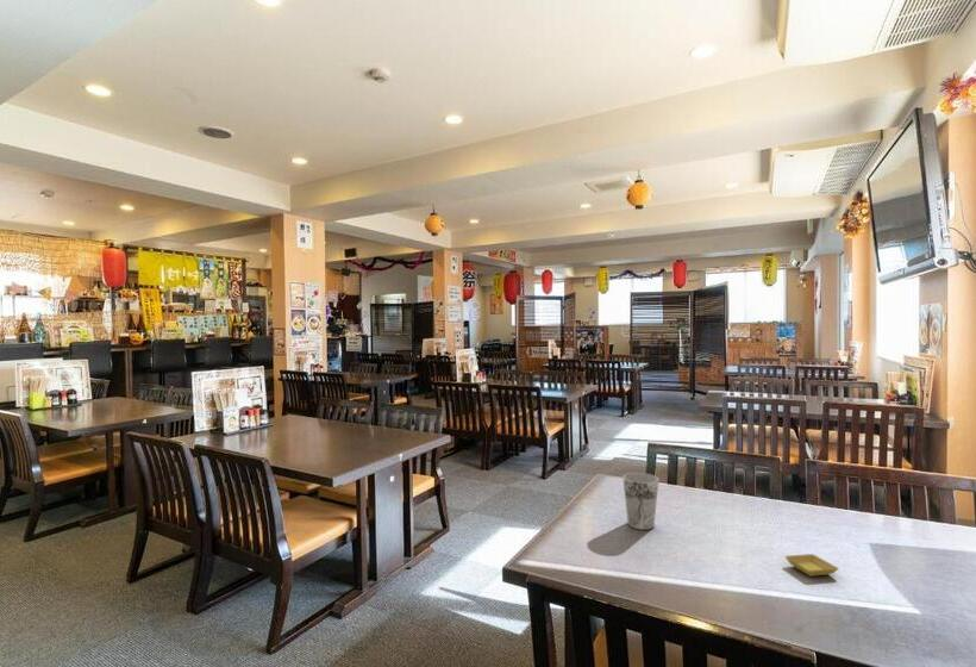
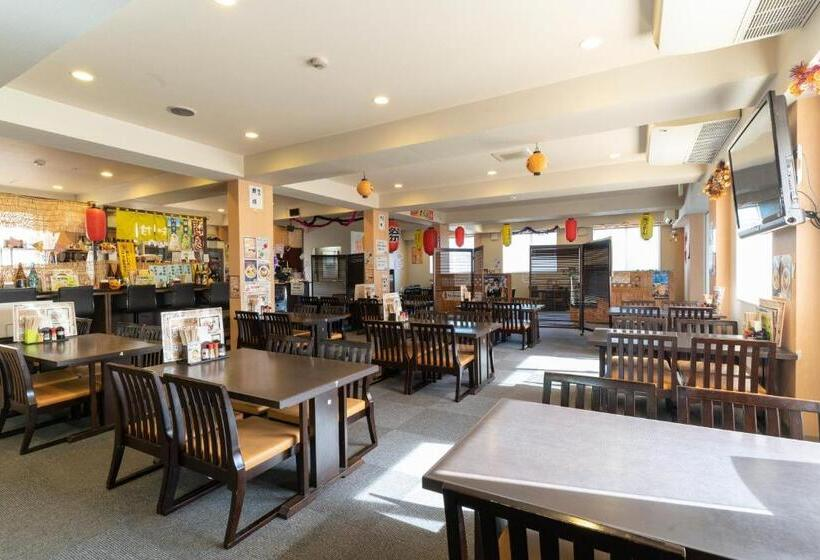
- saucer [783,553,840,578]
- cup [621,472,659,531]
